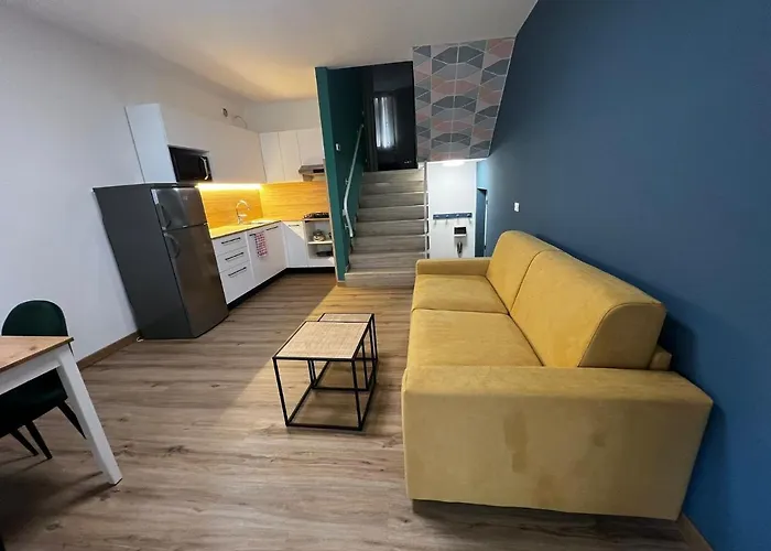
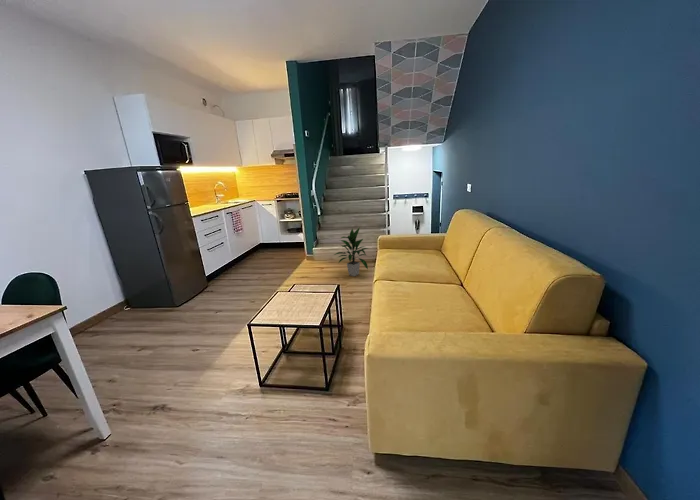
+ indoor plant [333,226,369,277]
